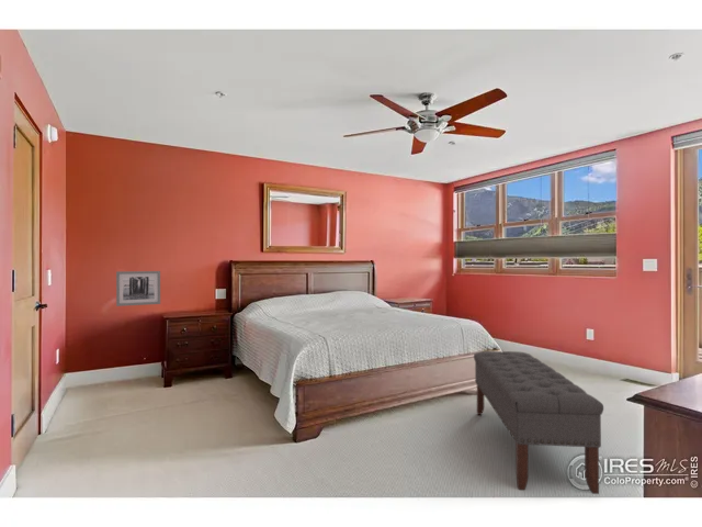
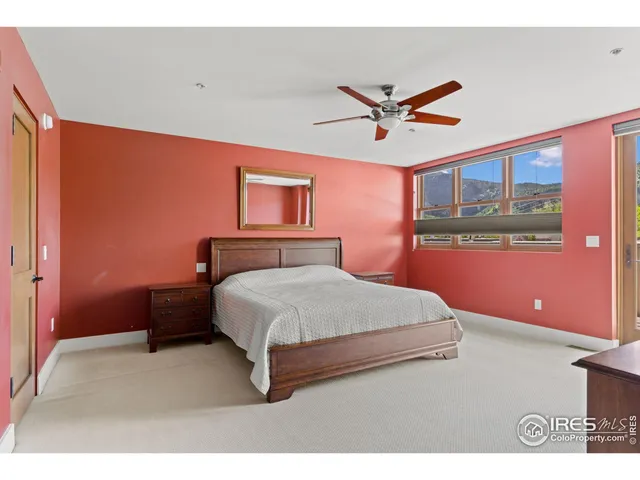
- bench [473,350,604,495]
- wall art [115,270,161,307]
